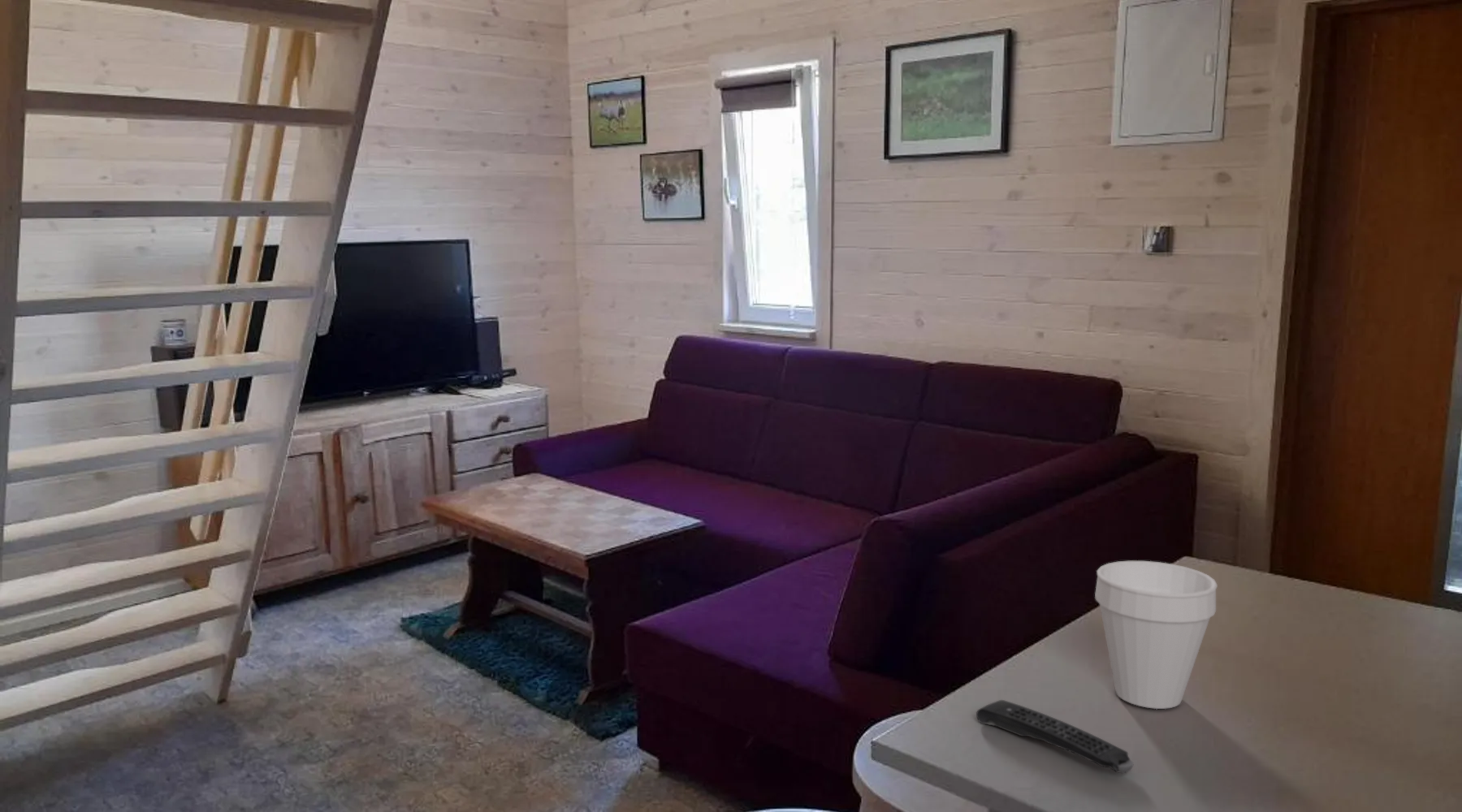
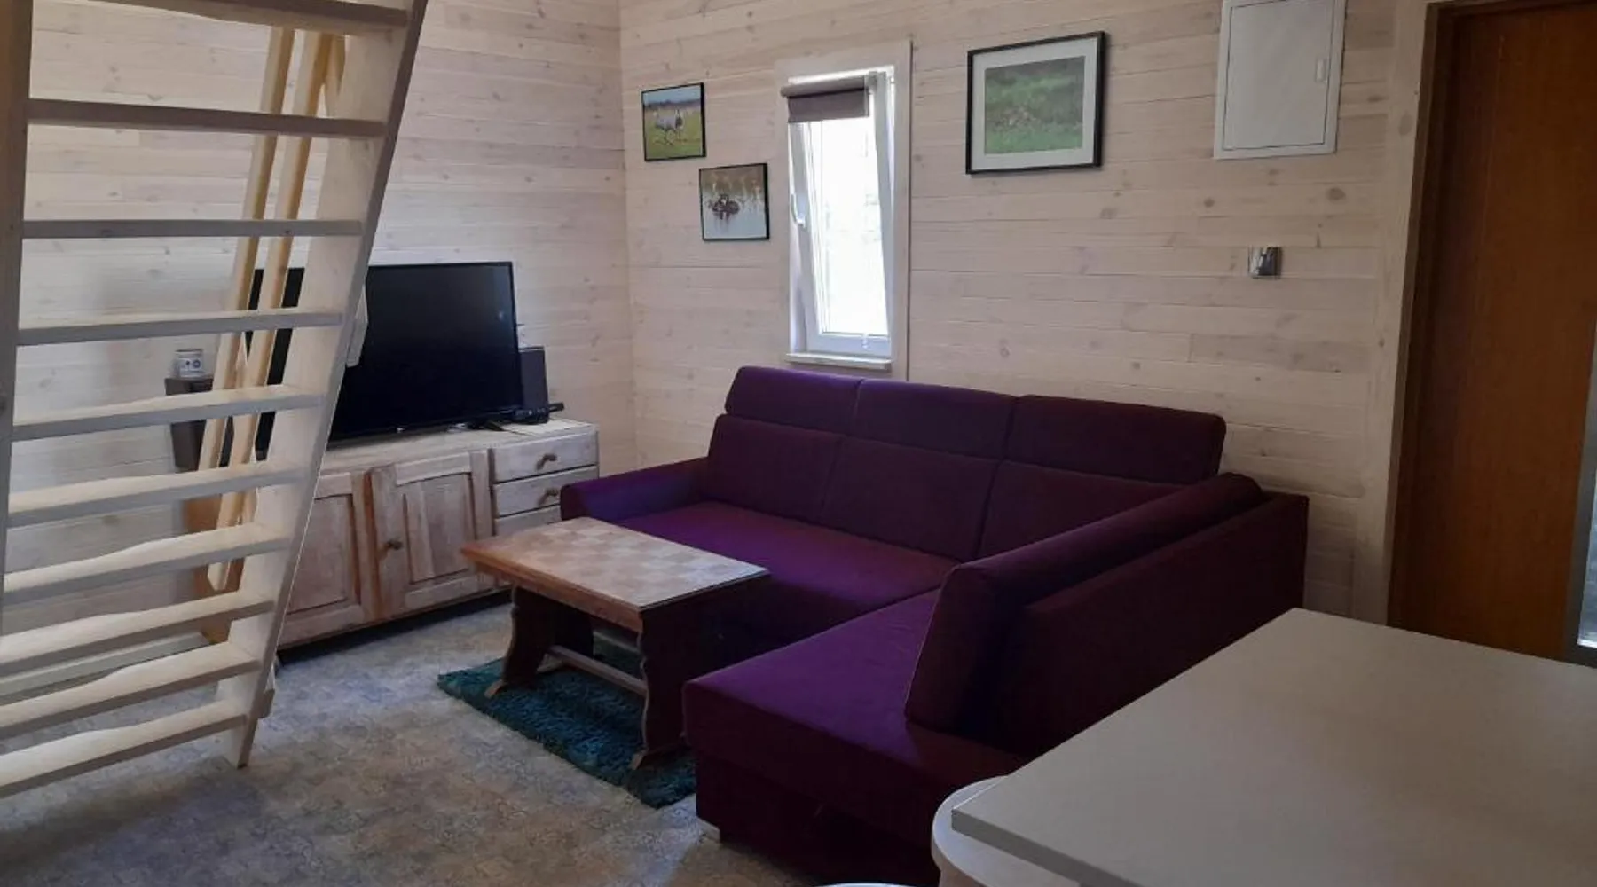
- remote control [975,699,1135,774]
- cup [1094,560,1218,710]
